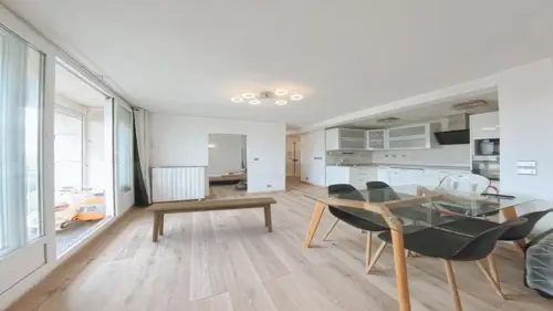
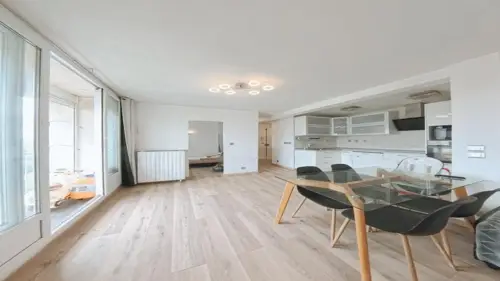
- bench [144,196,278,243]
